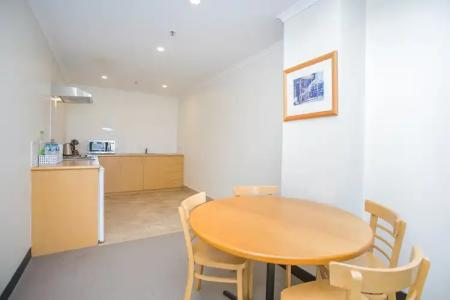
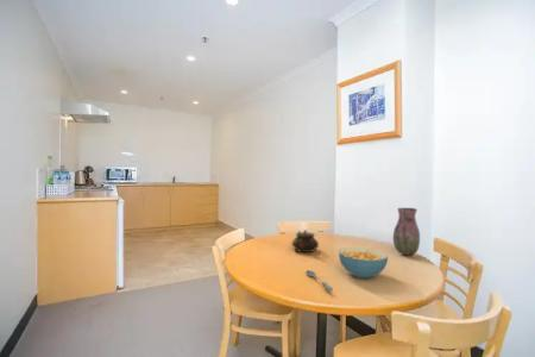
+ cereal bowl [338,246,389,280]
+ teapot [291,228,320,253]
+ soupspoon [304,269,334,294]
+ vase [392,207,421,256]
